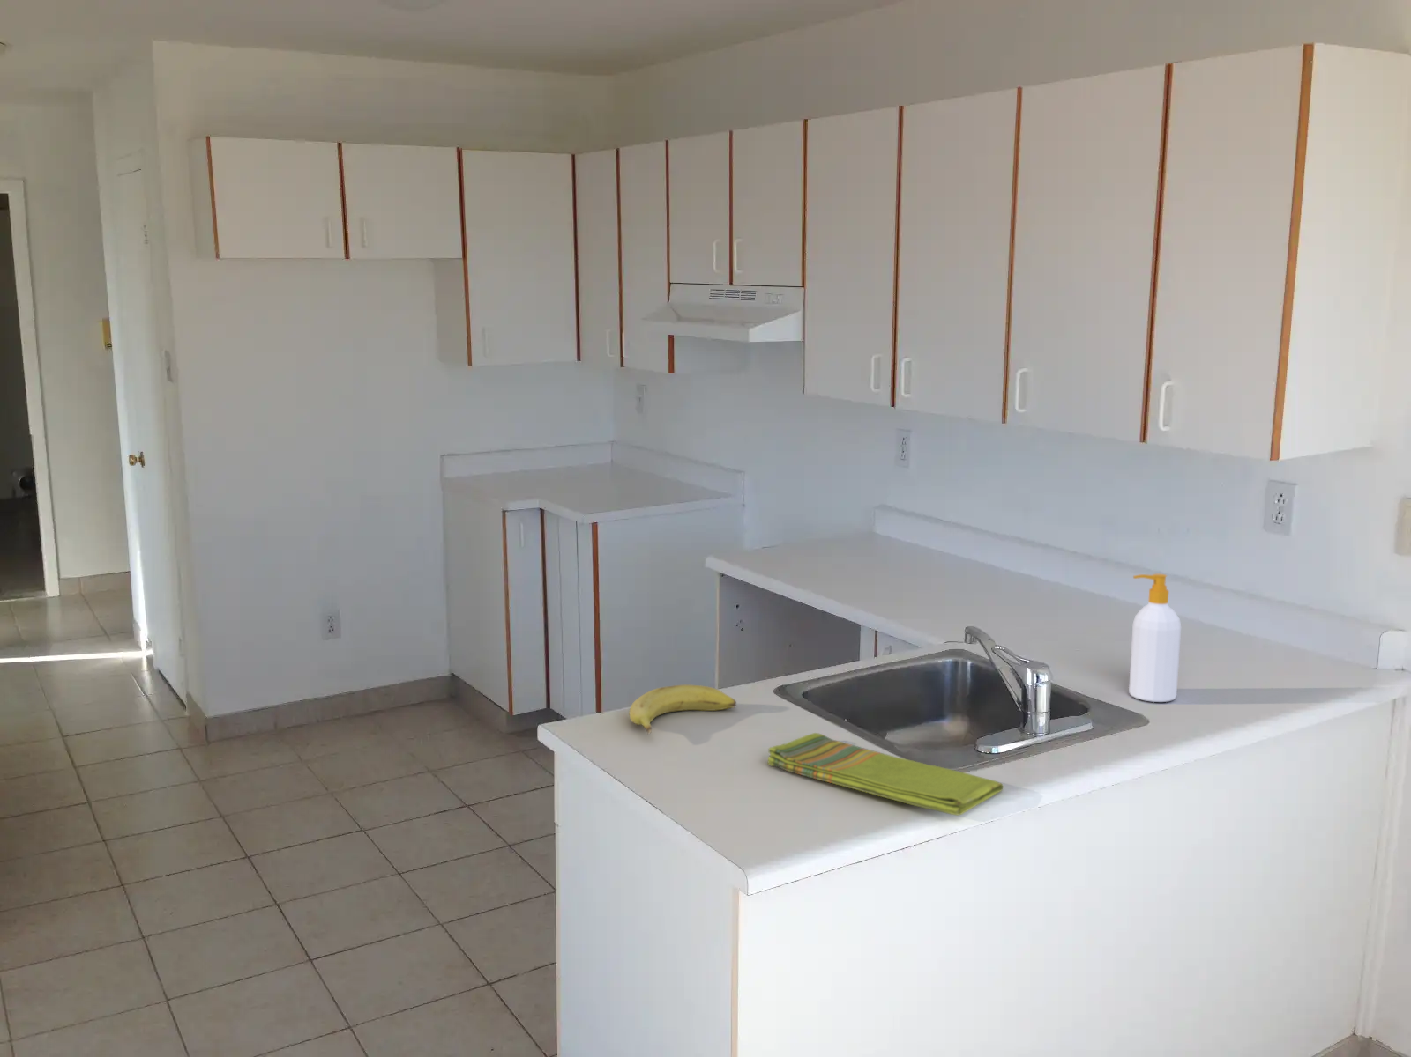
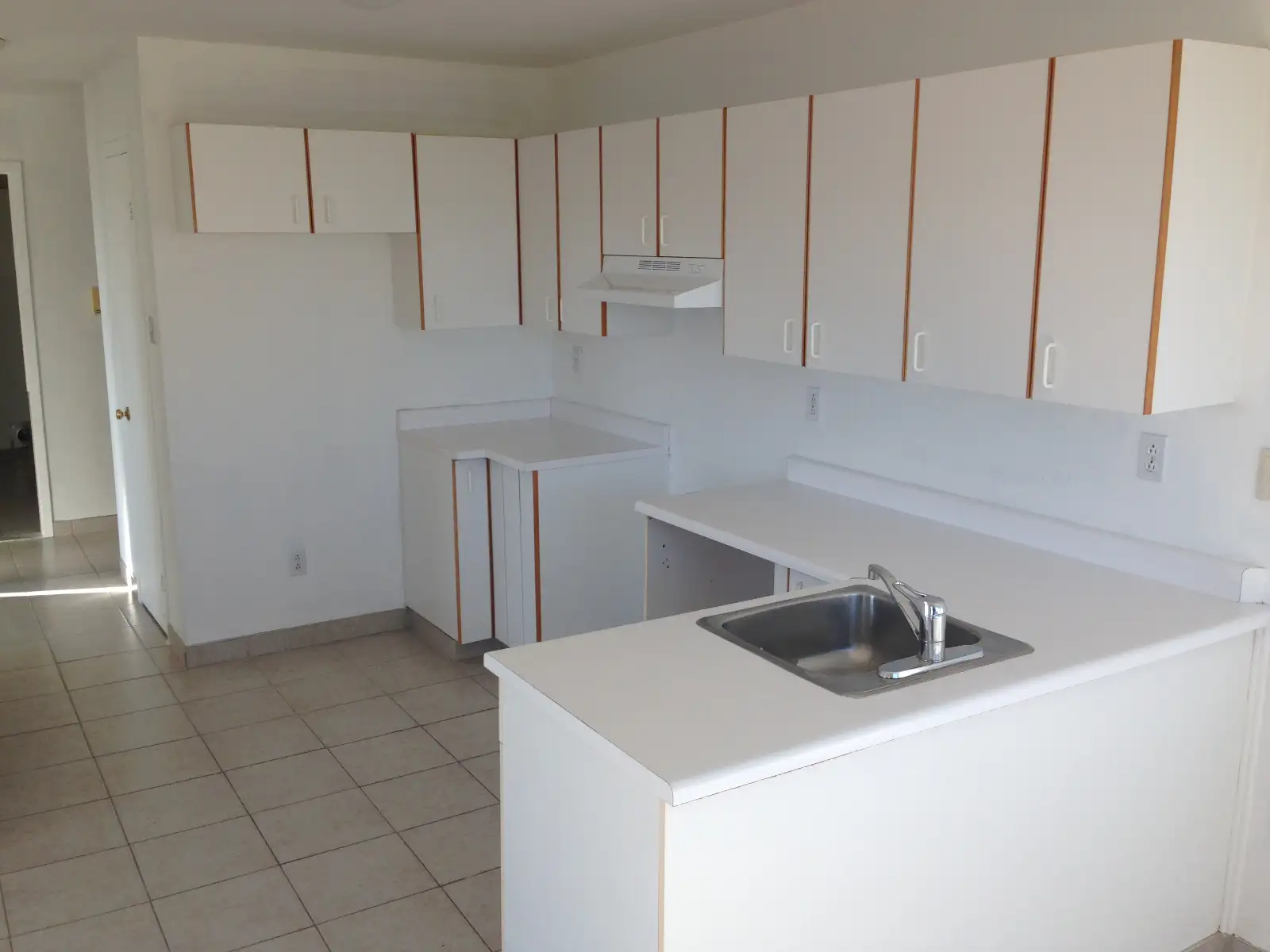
- dish towel [768,732,1003,816]
- soap bottle [1128,573,1182,703]
- fruit [629,684,738,735]
